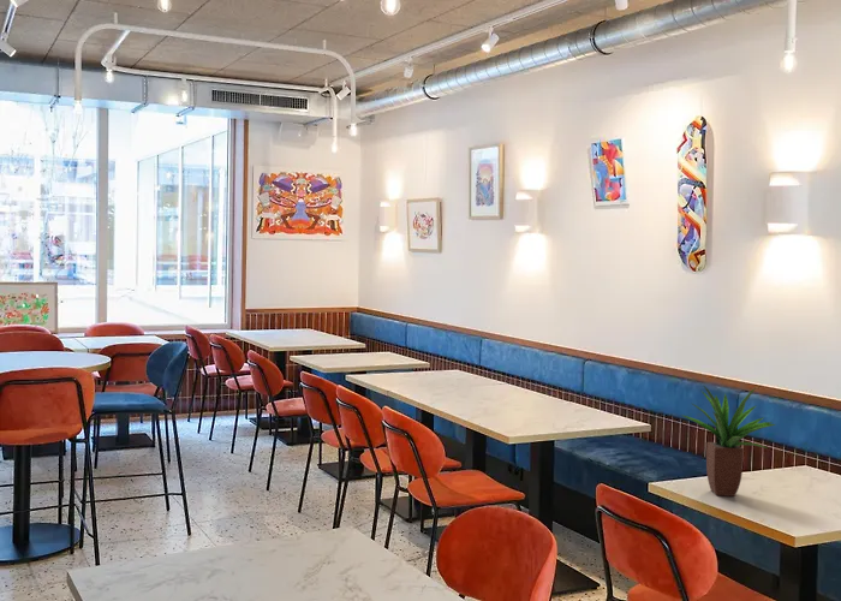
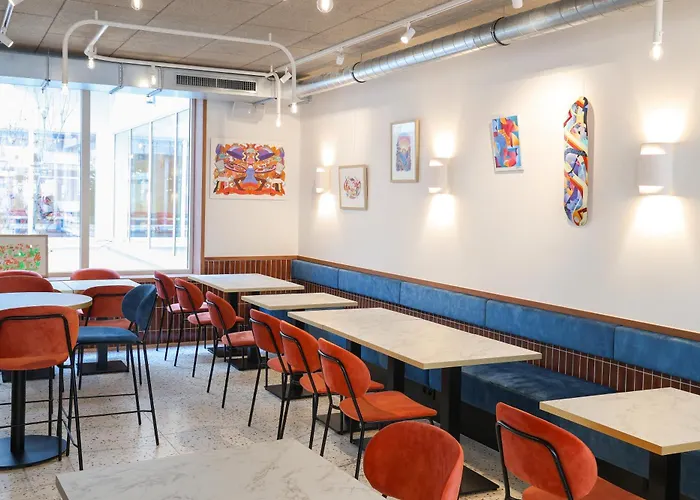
- potted plant [680,385,777,498]
